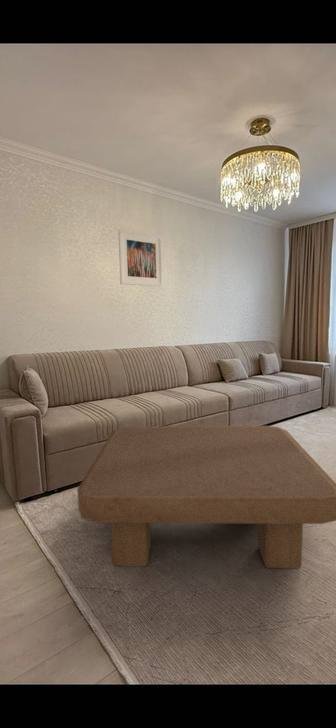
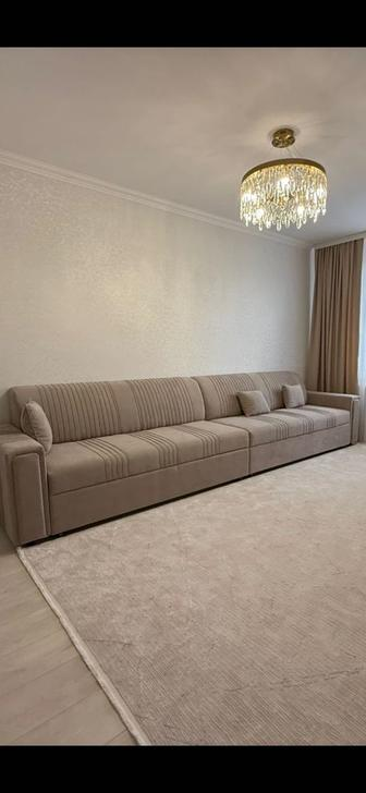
- coffee table [76,425,336,570]
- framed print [117,229,164,287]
